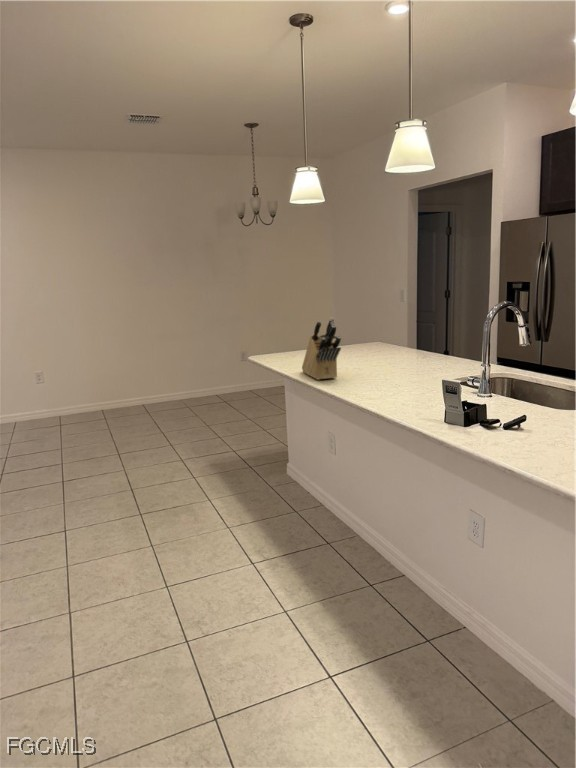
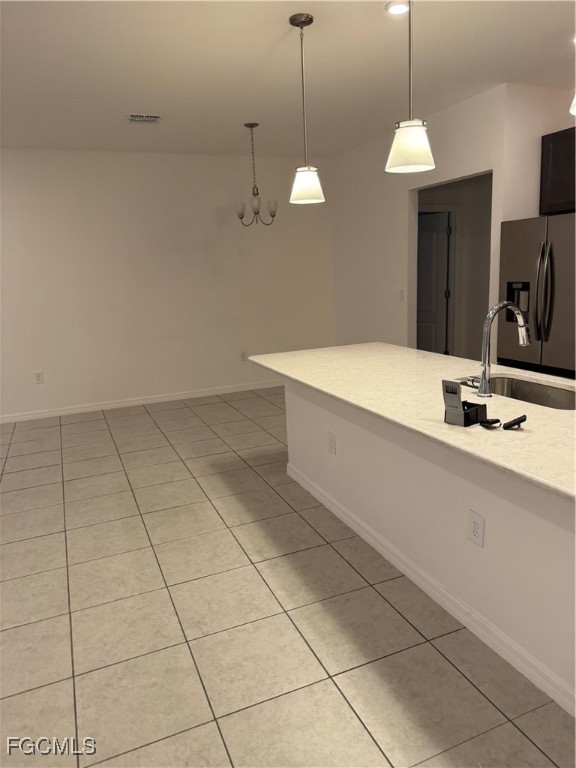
- knife block [301,317,342,381]
